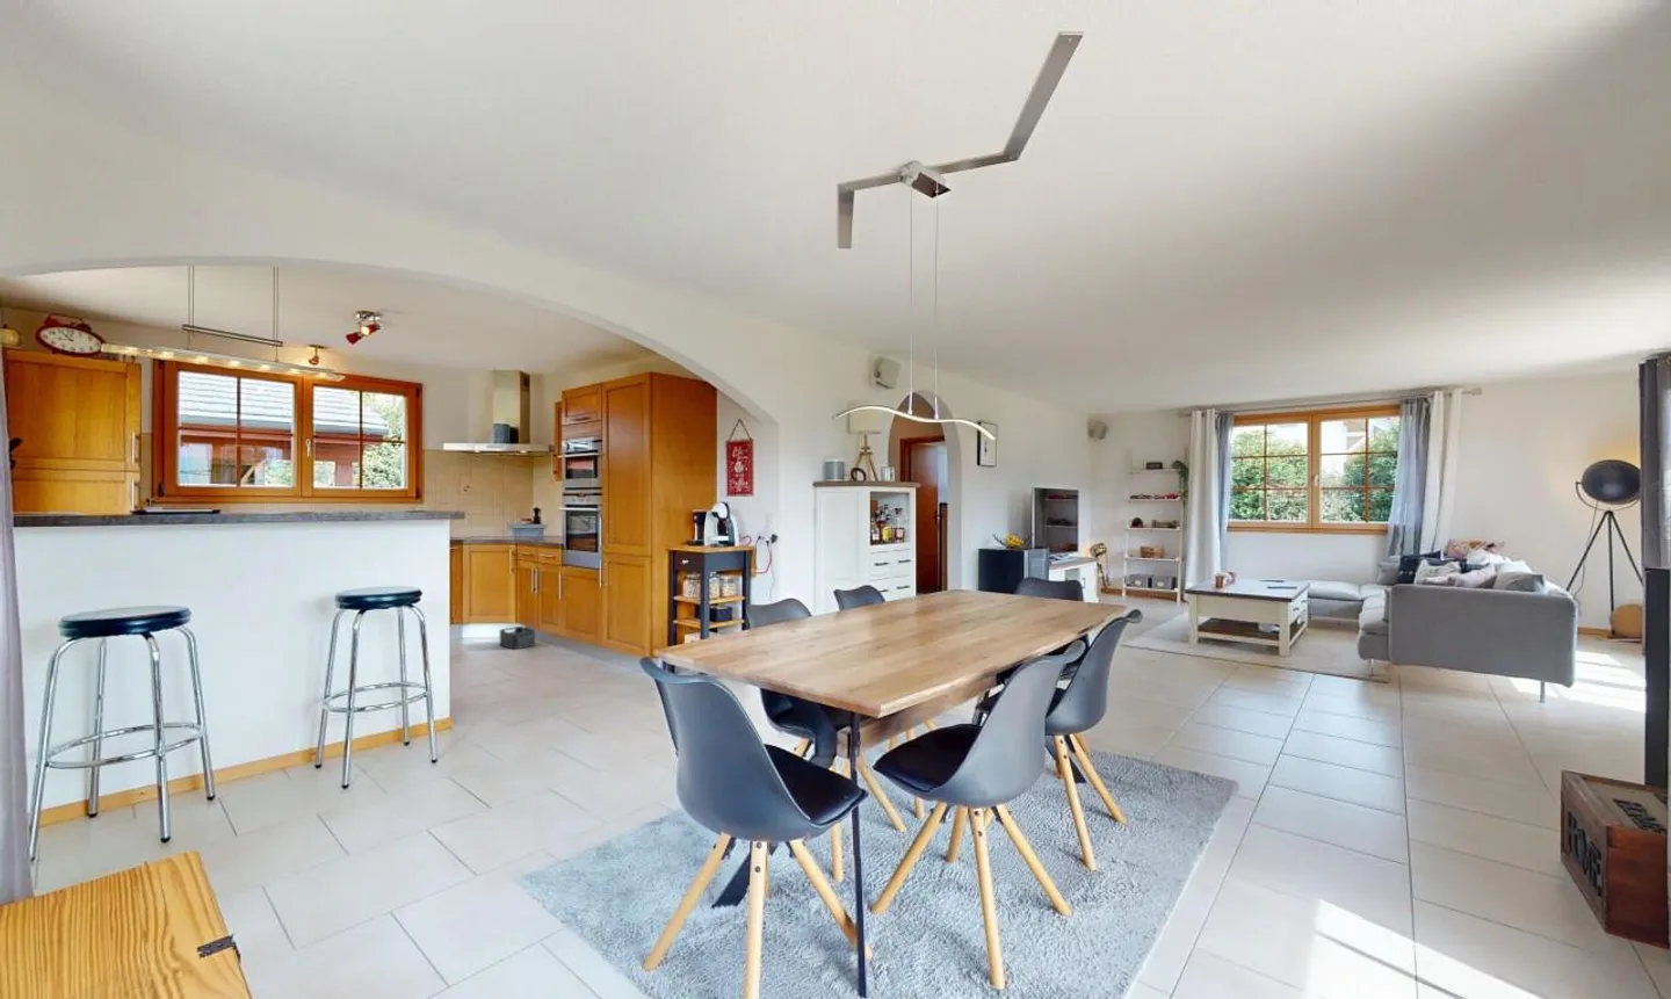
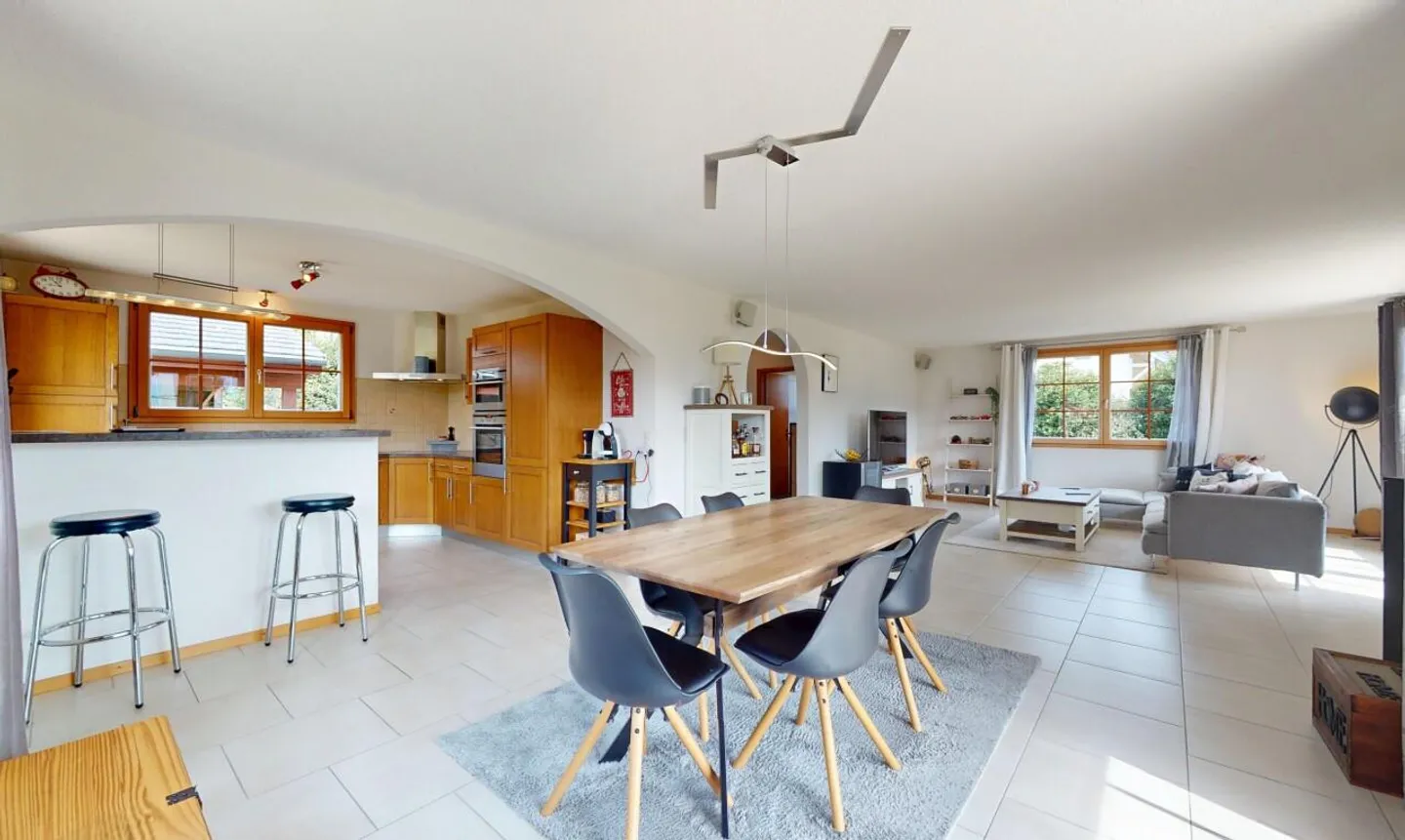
- storage bin [500,626,536,649]
